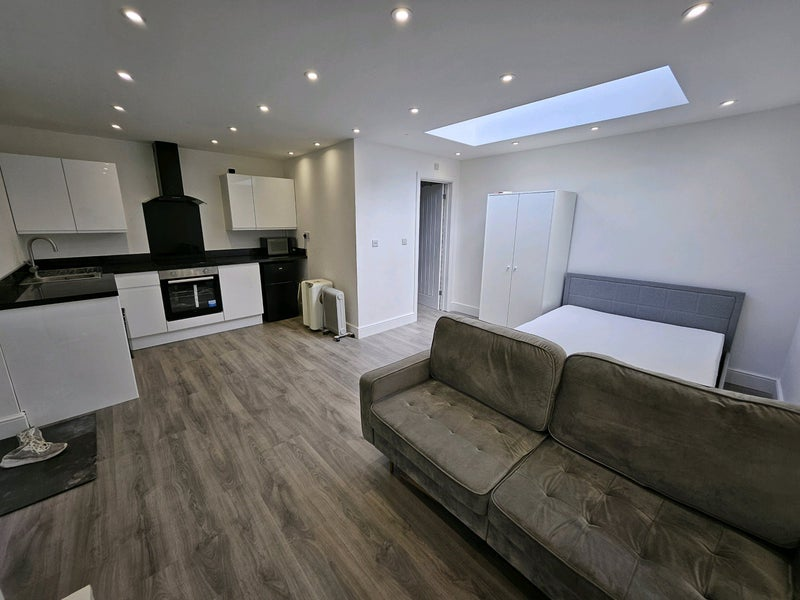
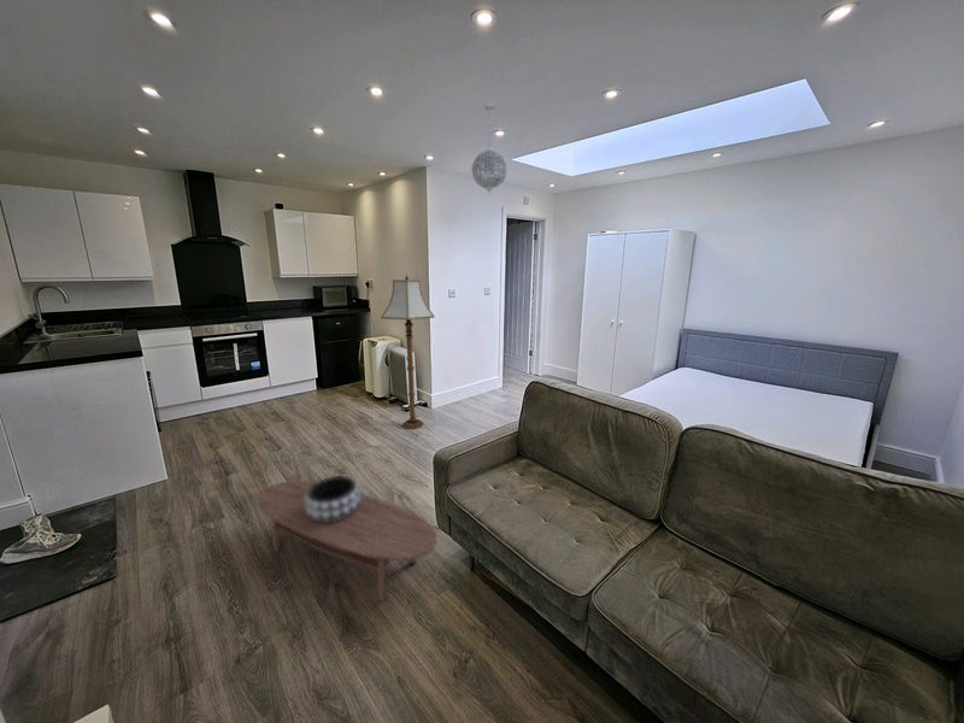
+ coffee table [255,480,437,602]
+ pendant light [470,101,509,194]
+ floor lamp [380,274,436,430]
+ decorative bowl [305,475,362,523]
